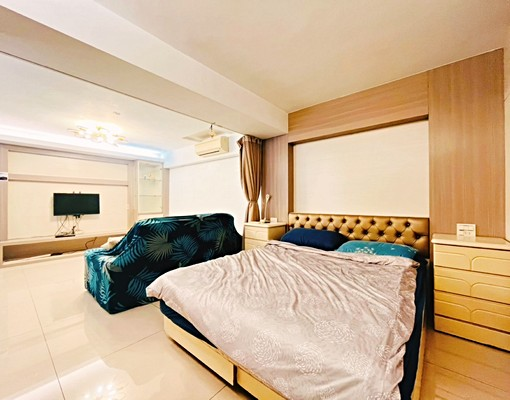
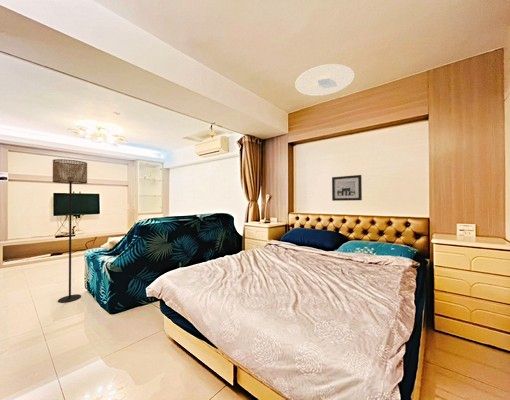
+ ceiling light [294,63,355,97]
+ wall art [331,174,363,202]
+ floor lamp [52,158,88,304]
